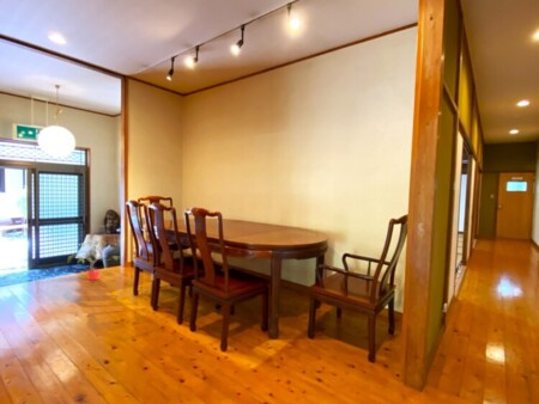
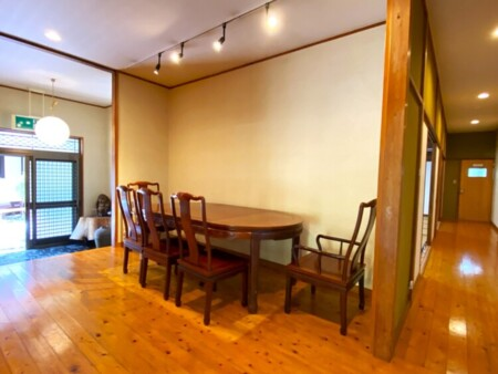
- potted plant [67,238,122,281]
